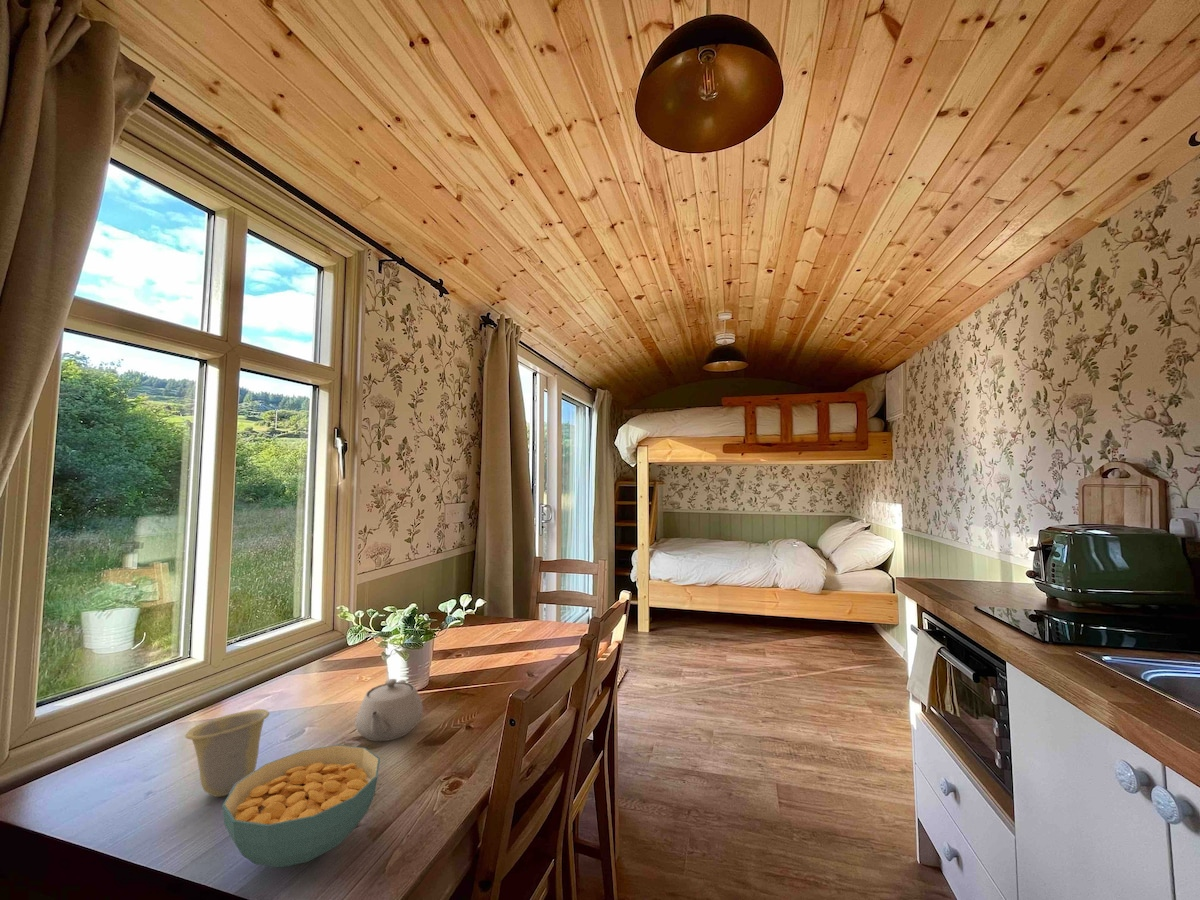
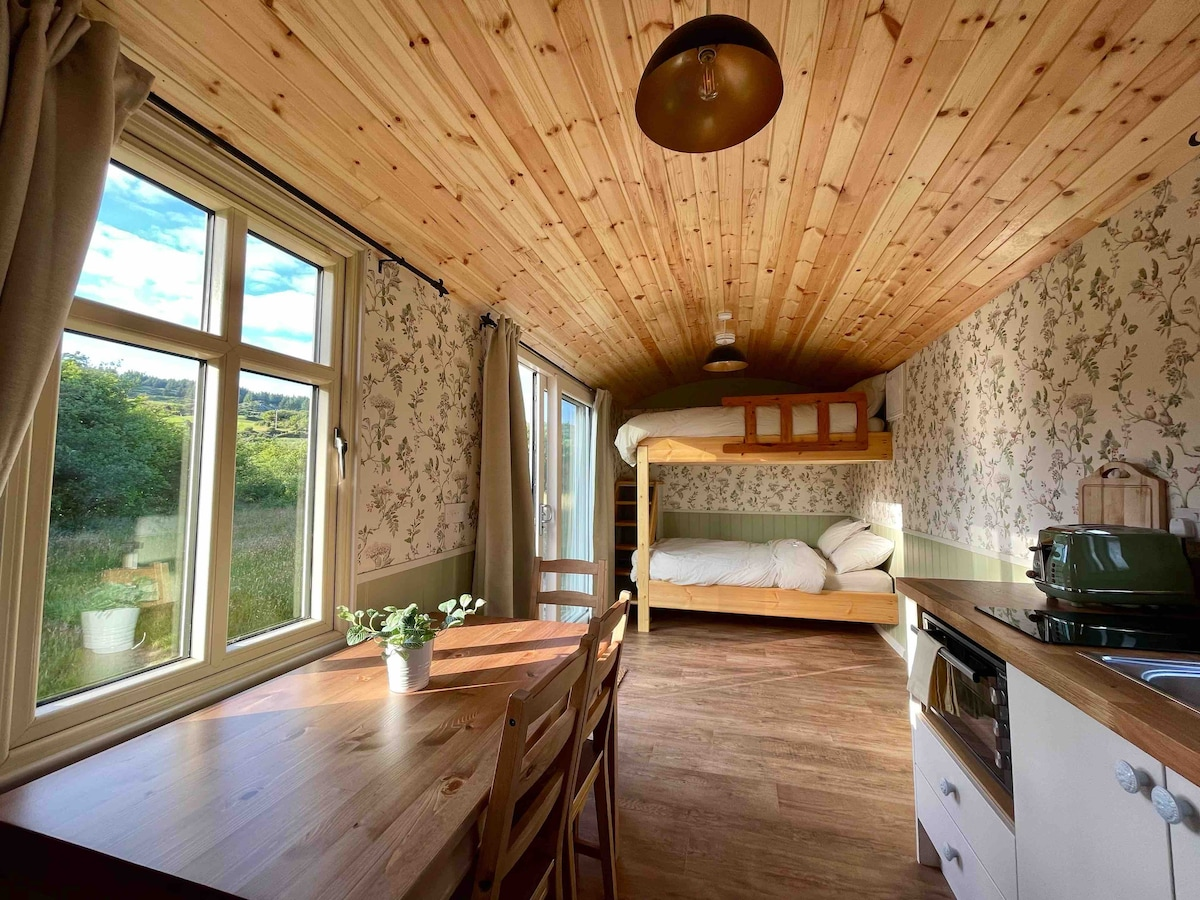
- cup [184,708,270,798]
- teapot [354,678,424,742]
- cereal bowl [221,744,381,868]
